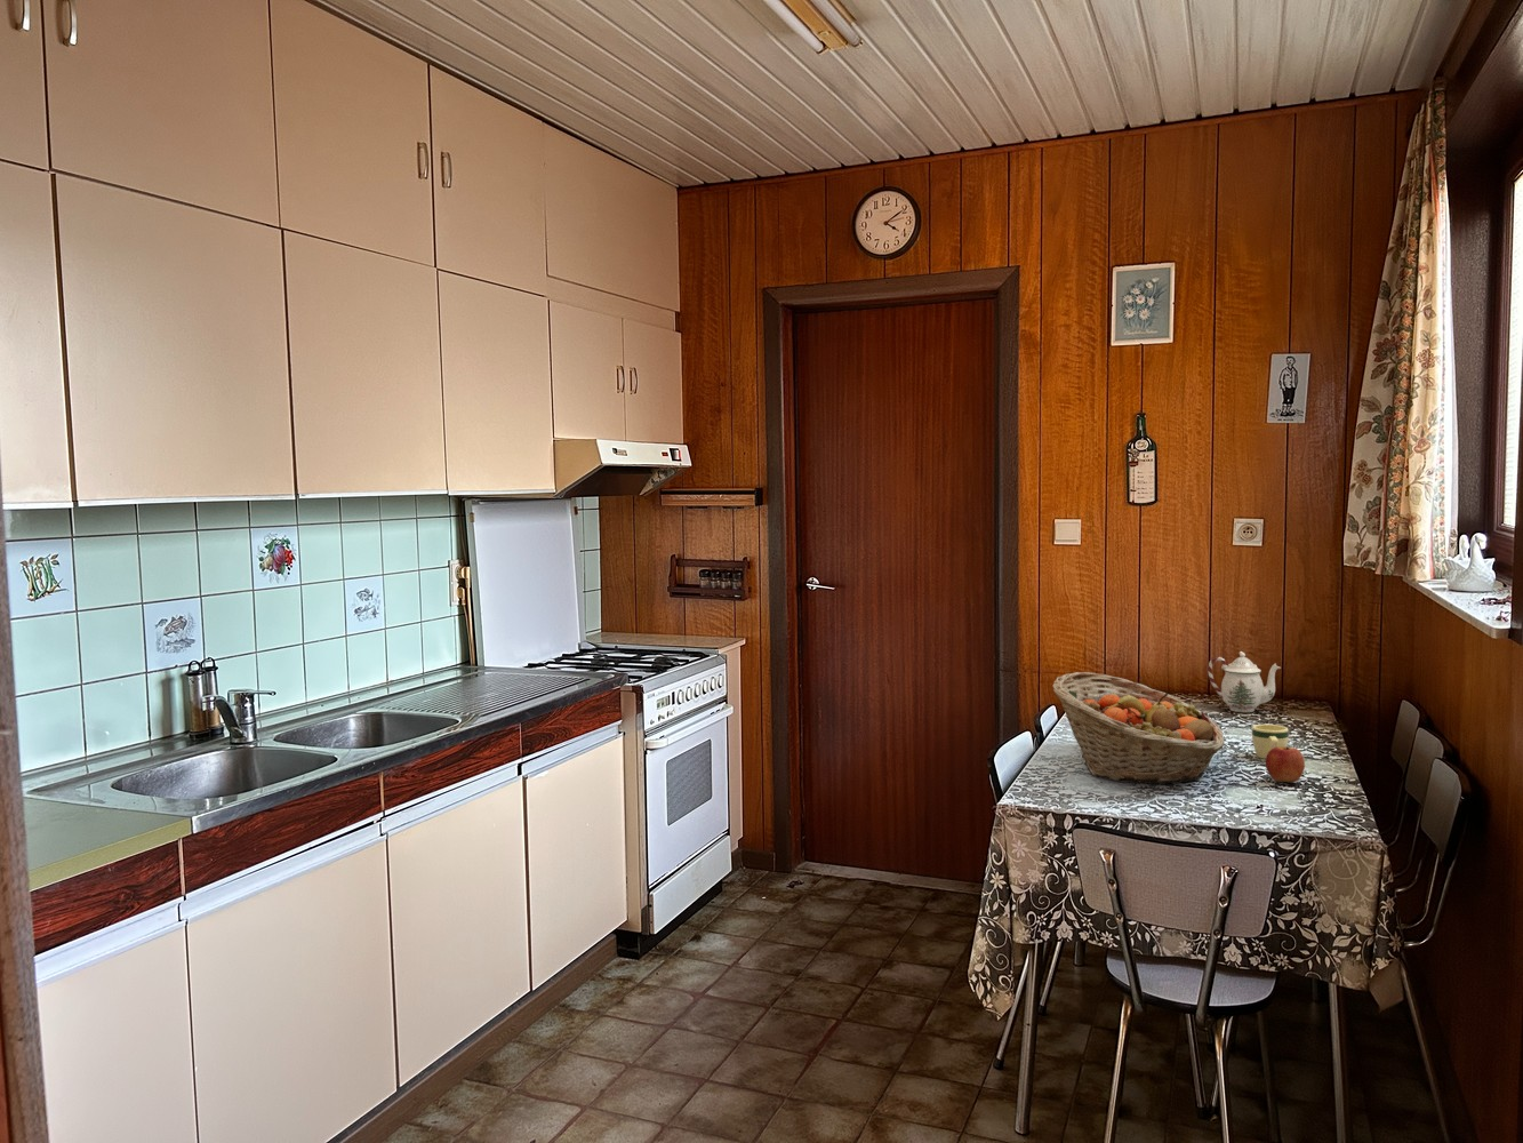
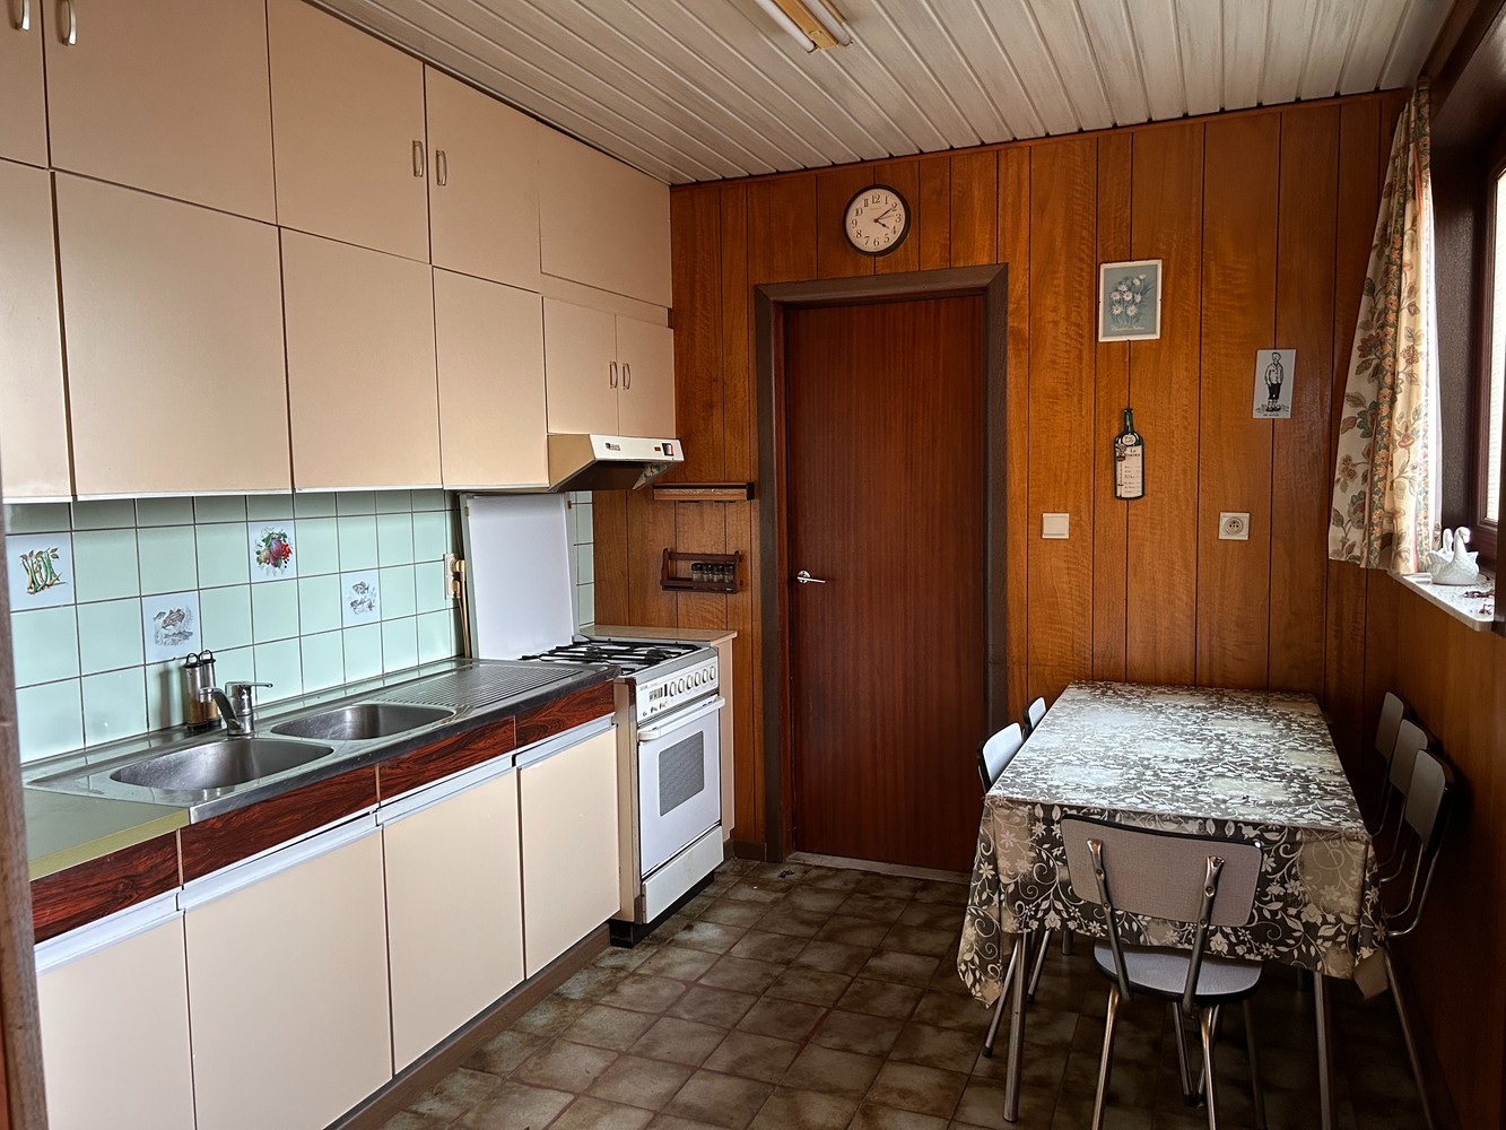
- fruit basket [1053,671,1225,784]
- apple [1265,746,1306,783]
- mug [1251,724,1290,760]
- teapot [1206,651,1282,713]
